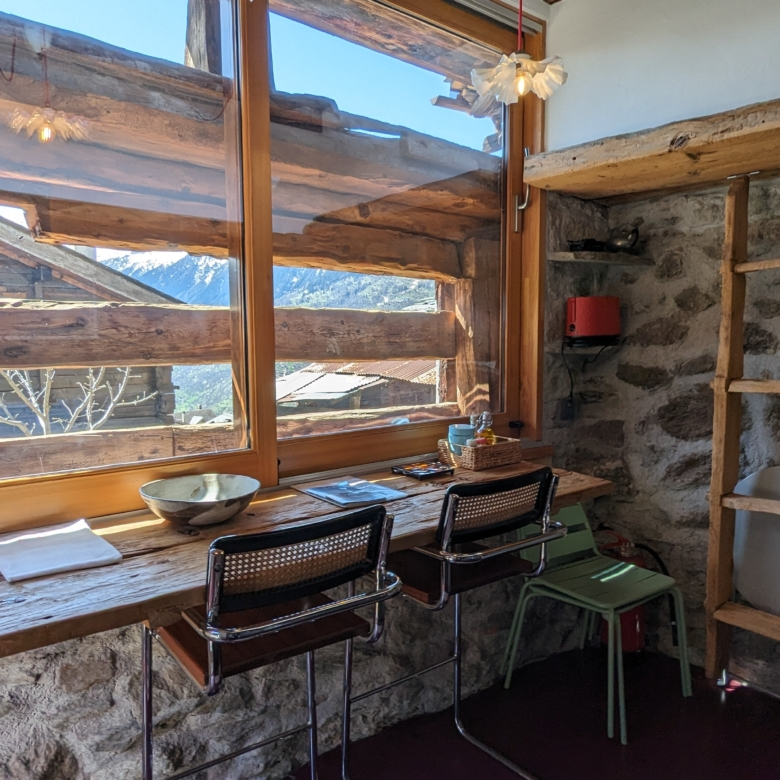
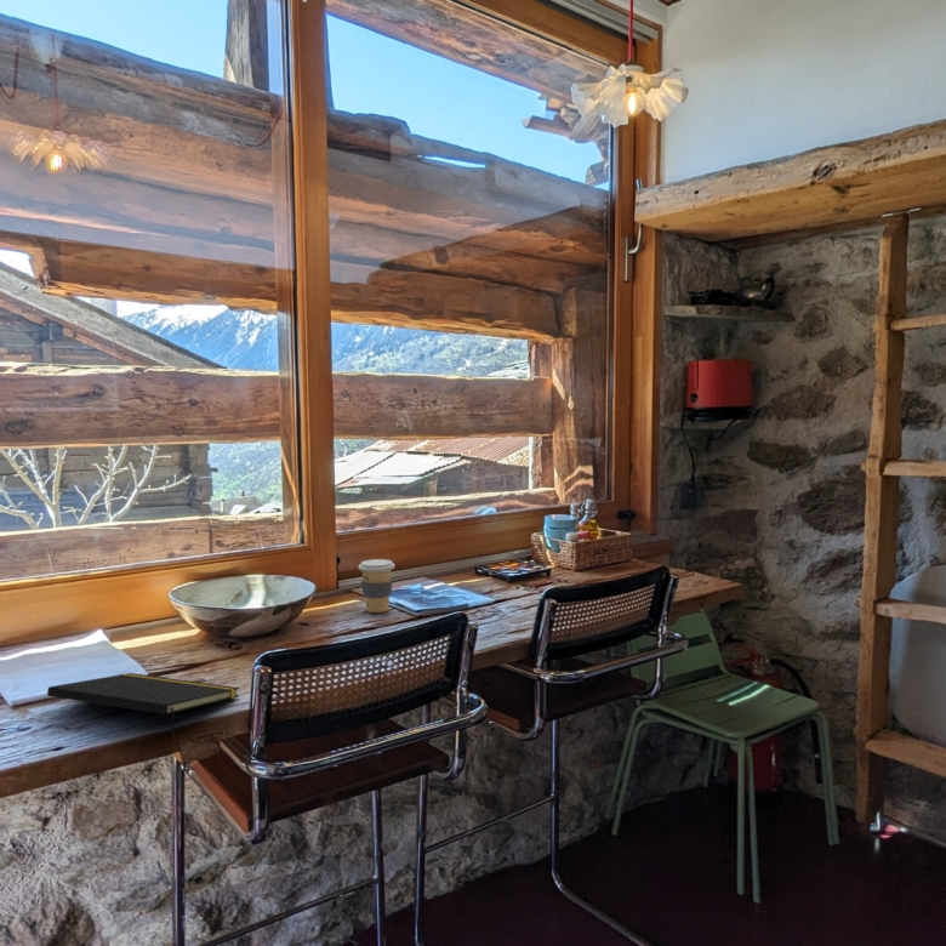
+ coffee cup [358,558,395,614]
+ notepad [46,672,240,737]
